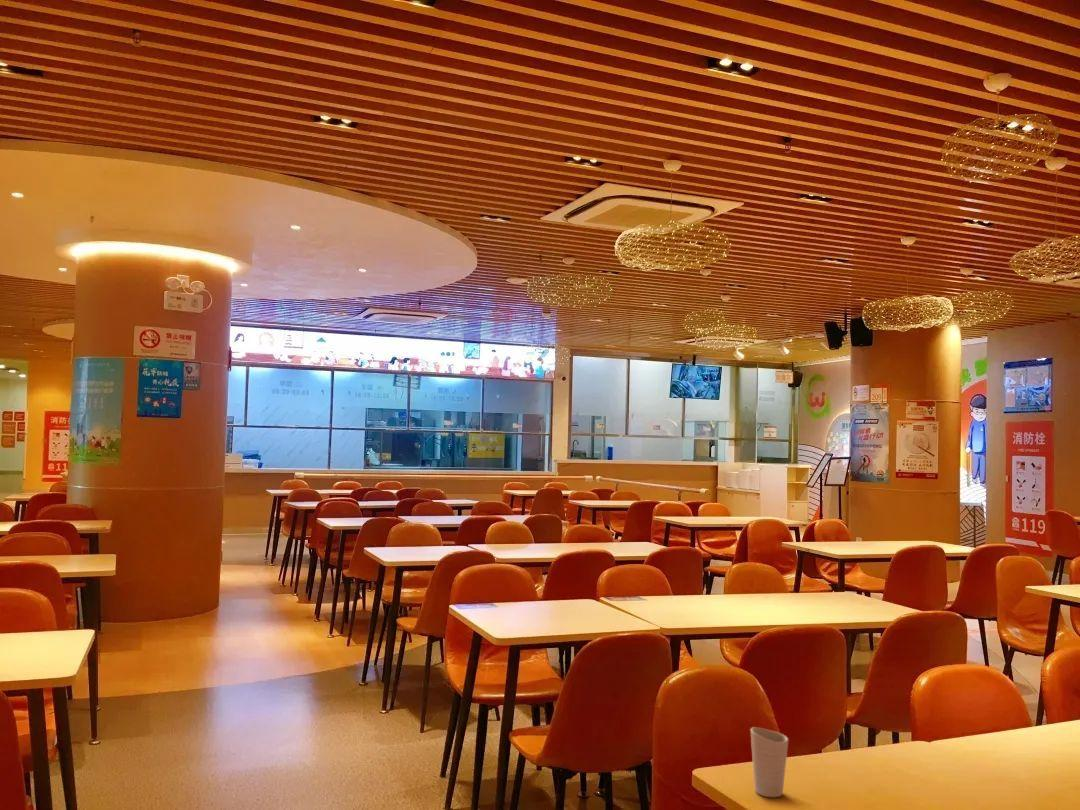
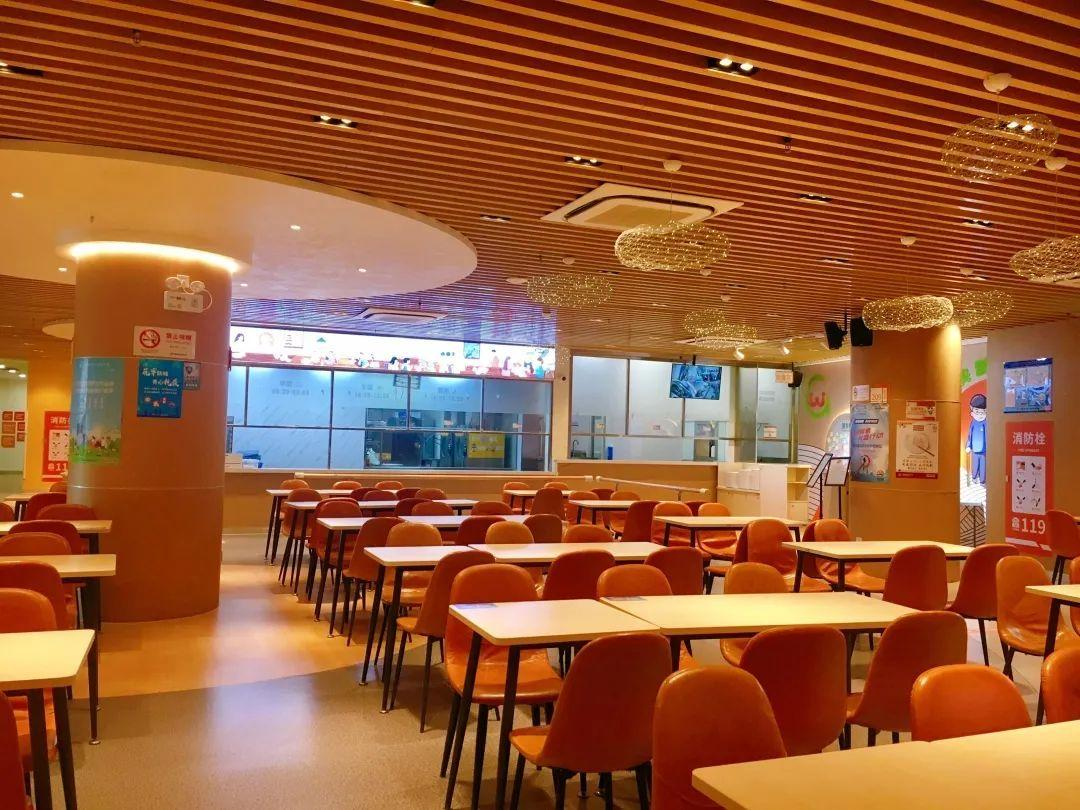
- cup [749,726,790,798]
